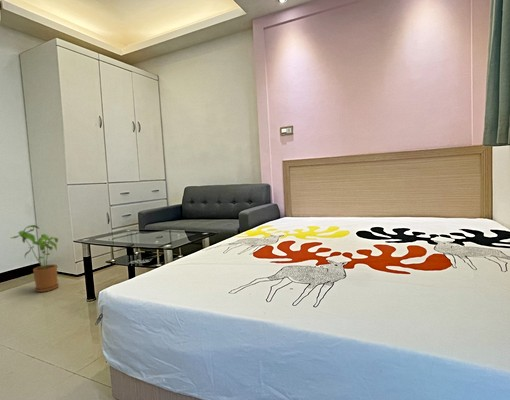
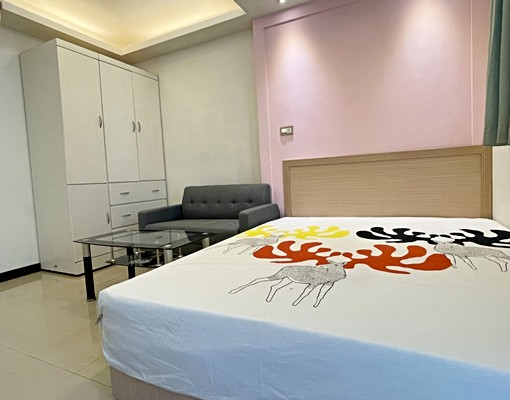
- house plant [10,224,60,293]
